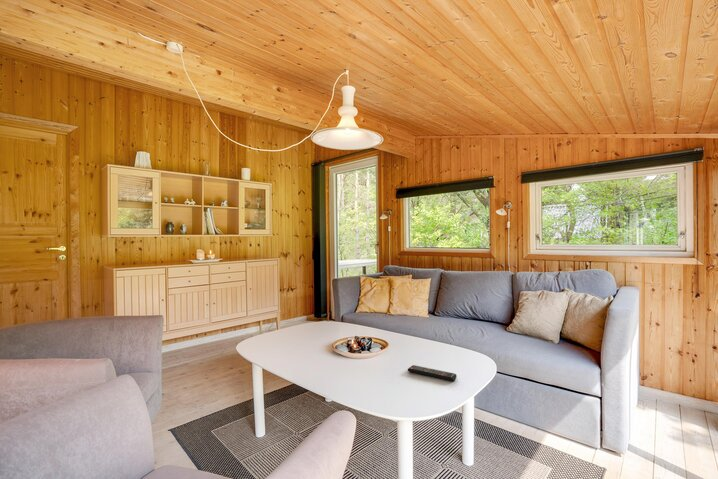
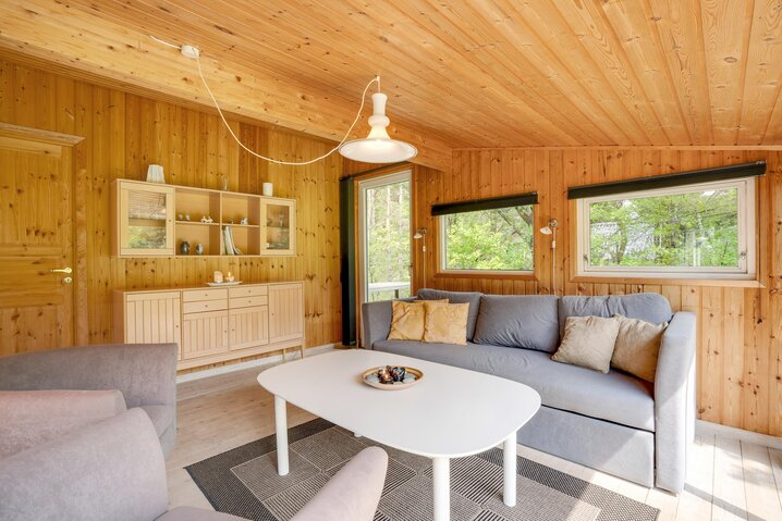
- remote control [407,364,457,382]
